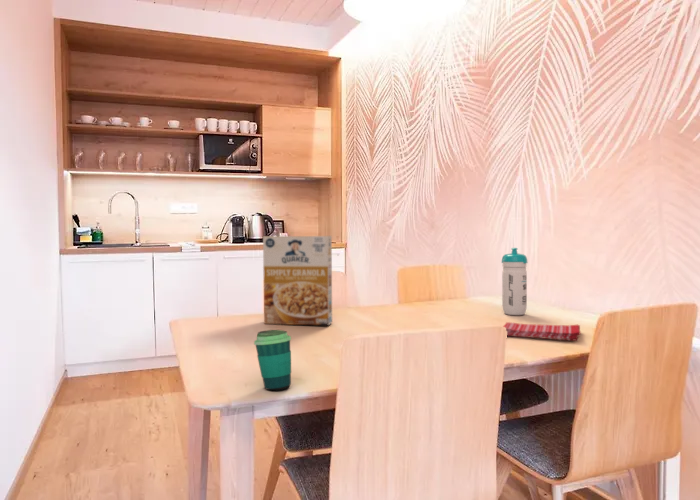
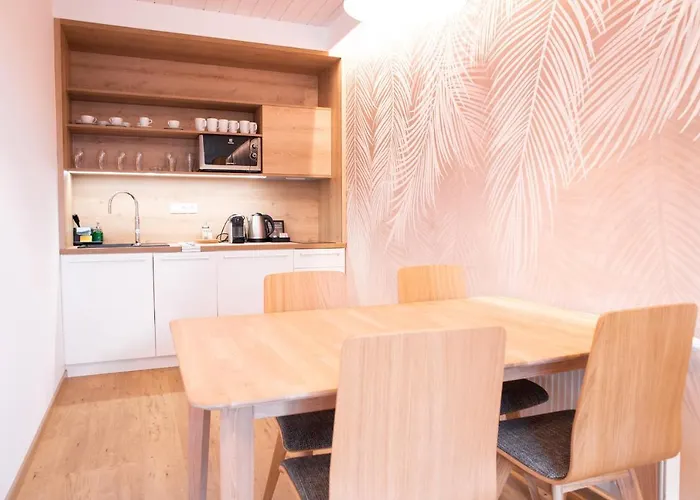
- cup [253,329,292,391]
- dish towel [502,321,582,342]
- water bottle [501,247,528,316]
- cereal box [262,235,333,326]
